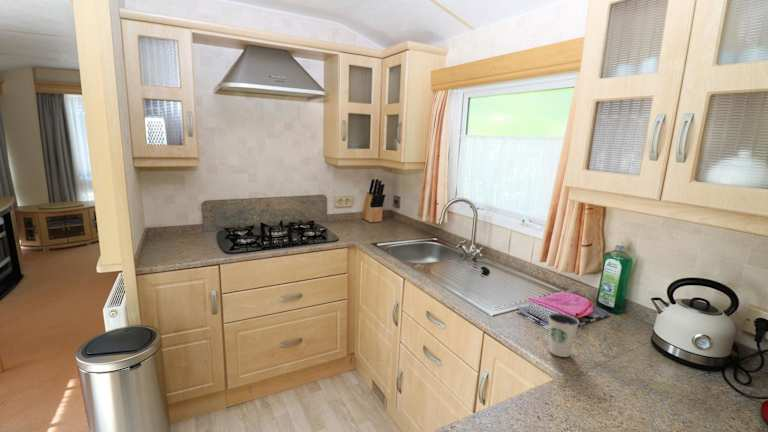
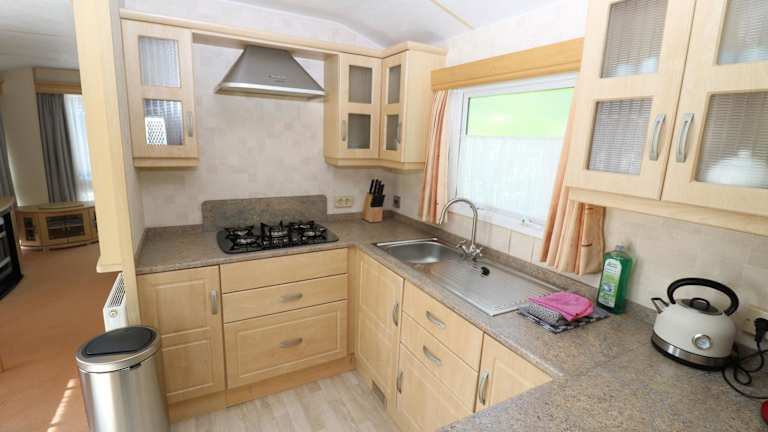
- dixie cup [547,312,580,358]
